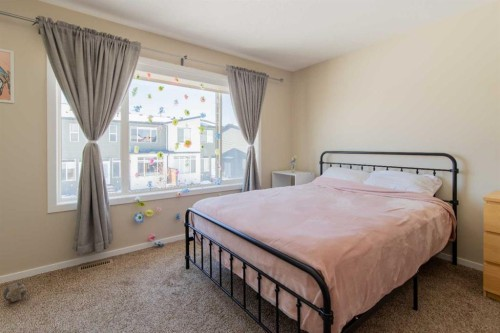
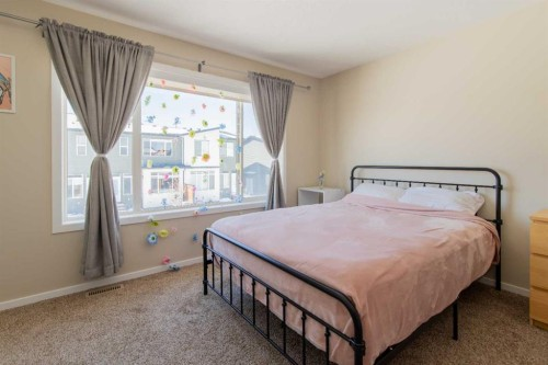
- ball [2,282,28,303]
